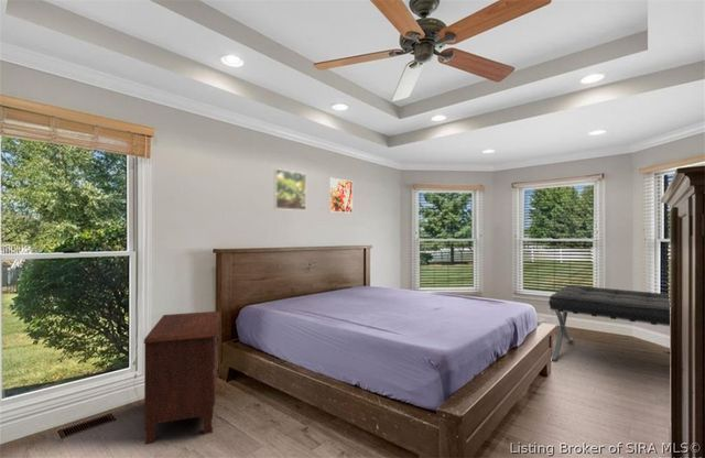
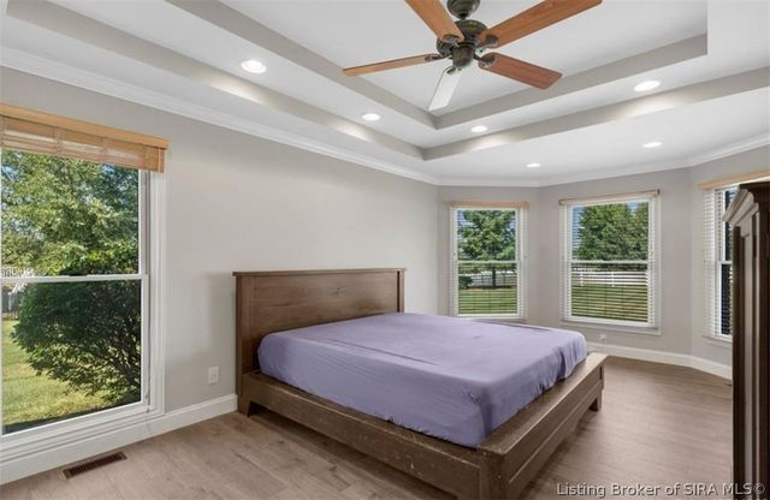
- nightstand [143,310,221,446]
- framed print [273,167,307,211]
- bench [547,284,671,361]
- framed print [327,177,354,214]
